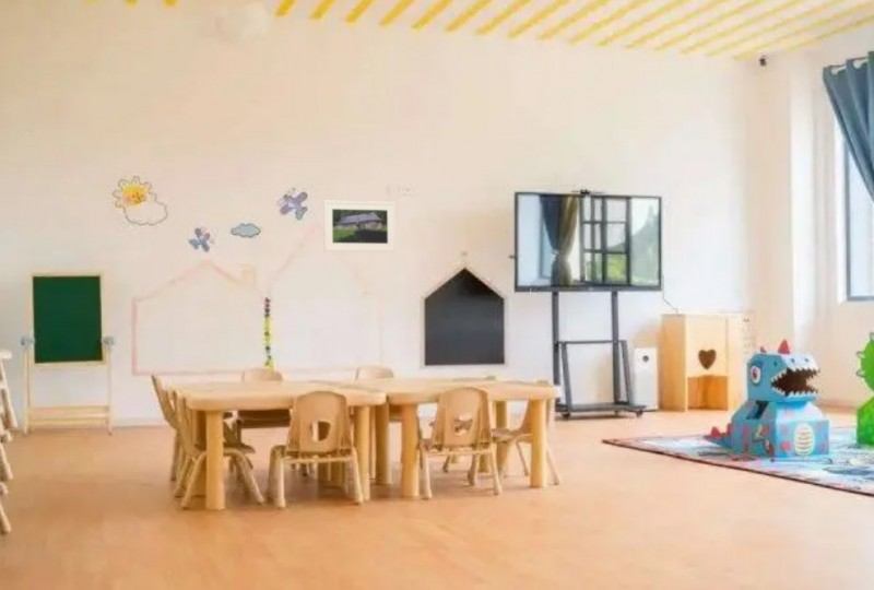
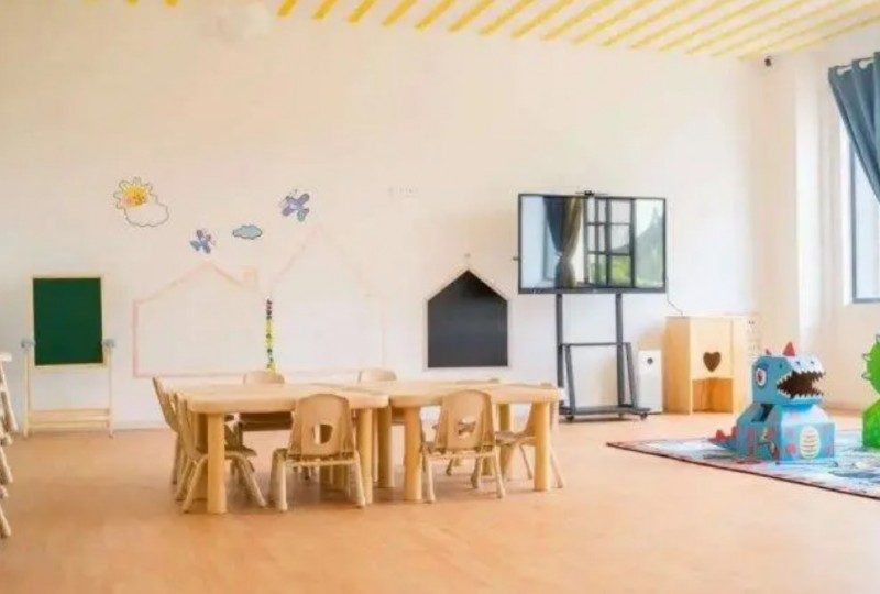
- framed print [322,200,397,252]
